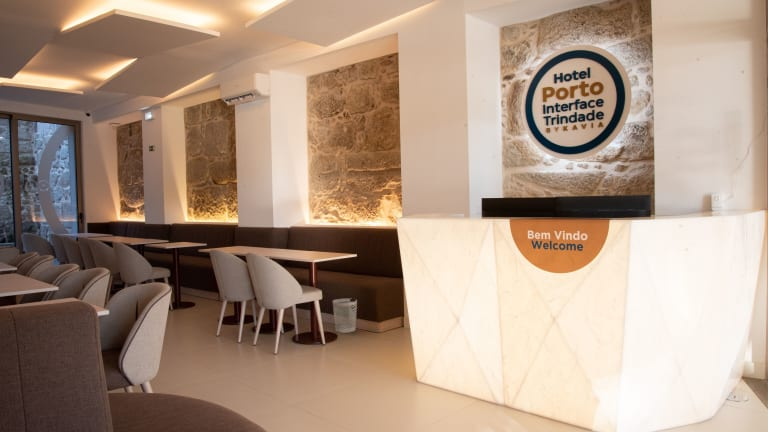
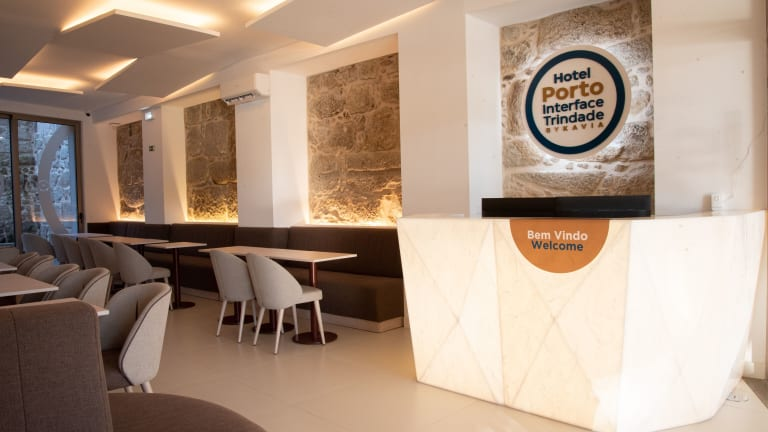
- wastebasket [332,298,358,334]
